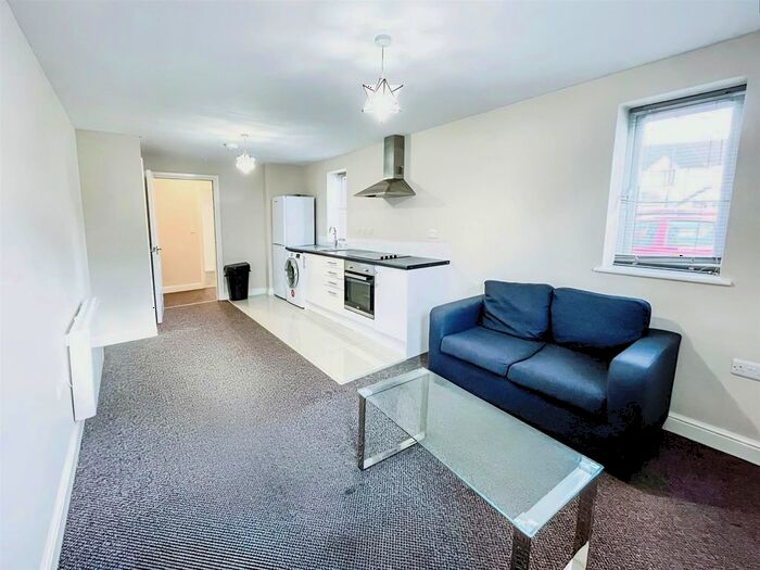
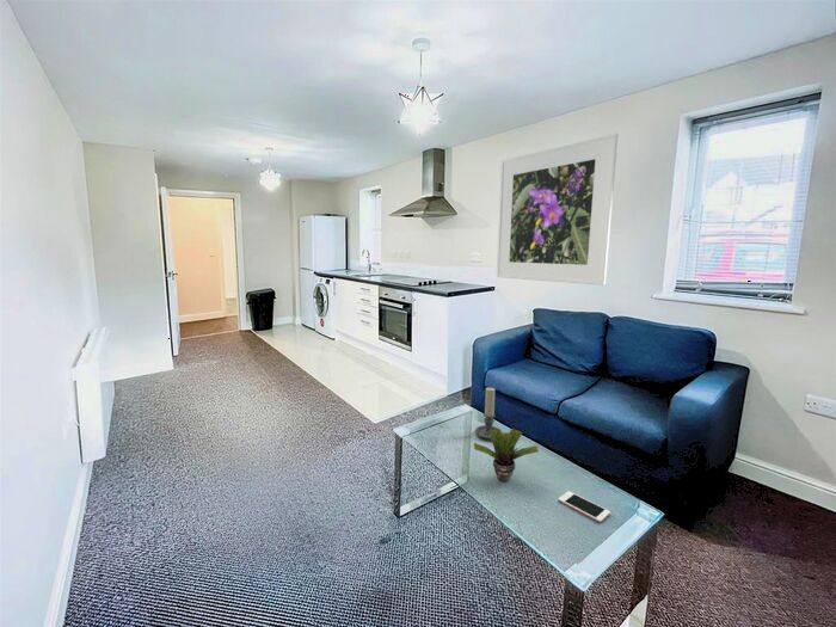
+ candle holder [474,387,503,439]
+ potted plant [473,428,540,482]
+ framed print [496,133,619,287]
+ cell phone [557,490,611,523]
